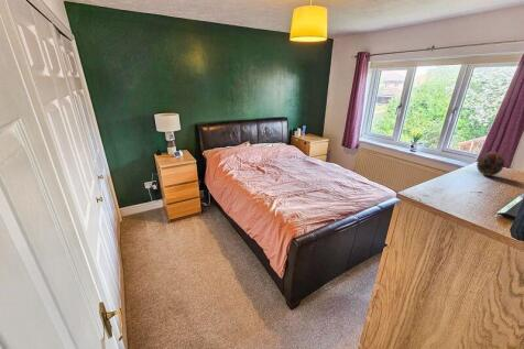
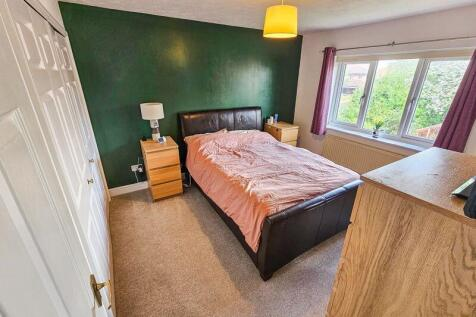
- decorative egg [476,151,505,177]
